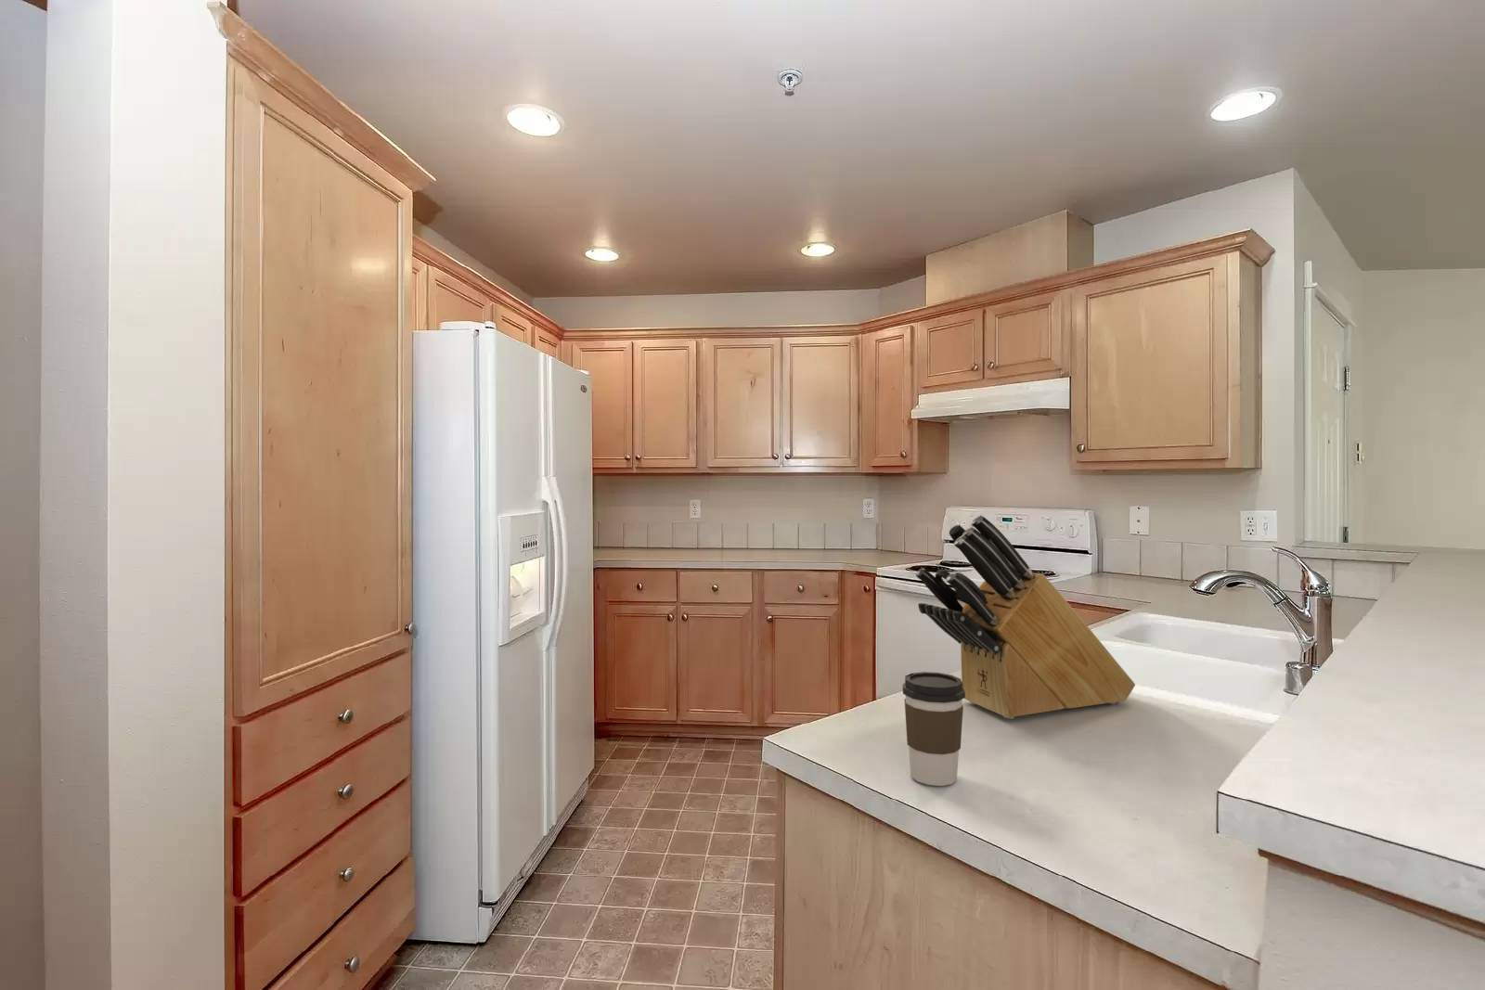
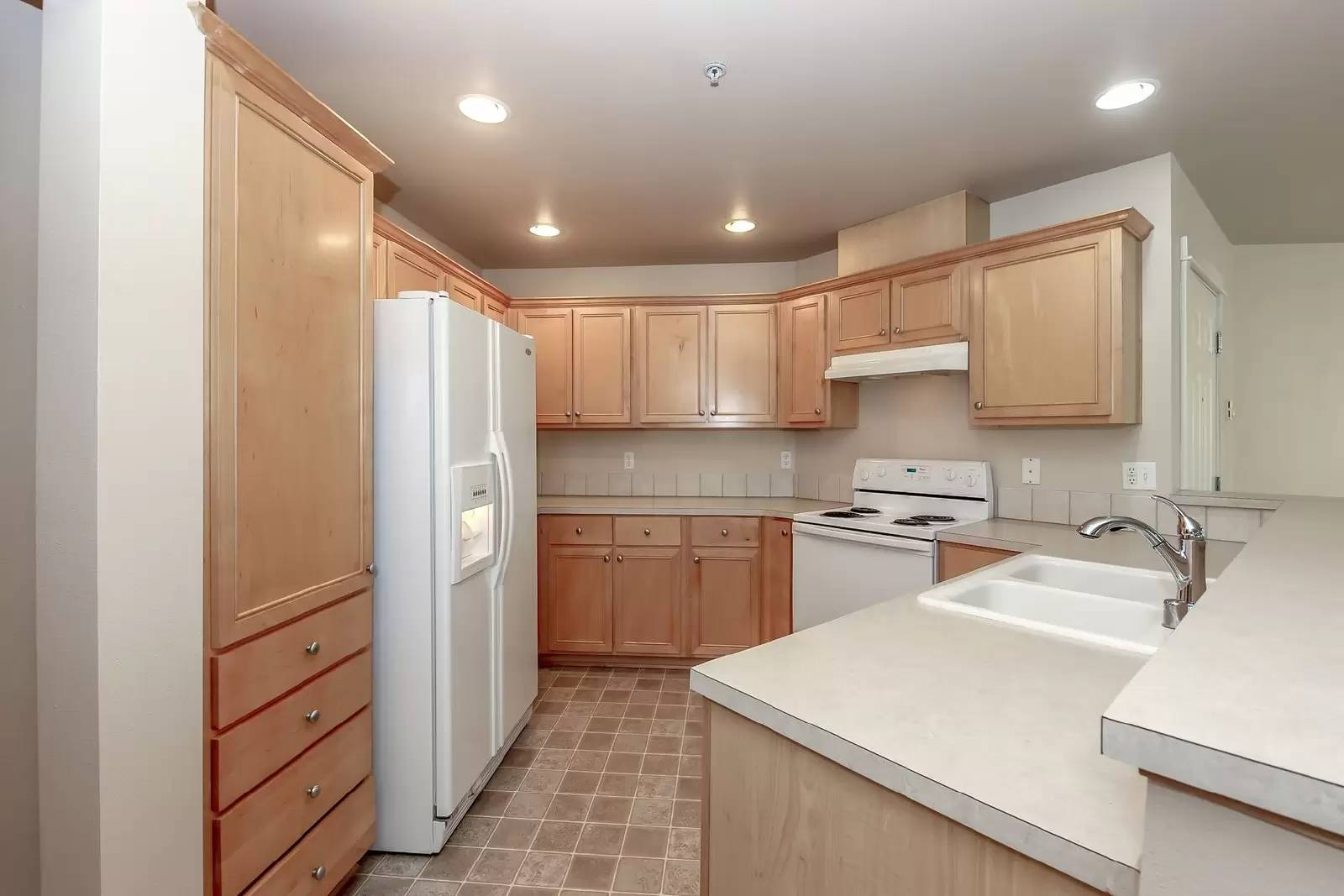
- coffee cup [902,671,966,787]
- knife block [915,514,1136,720]
